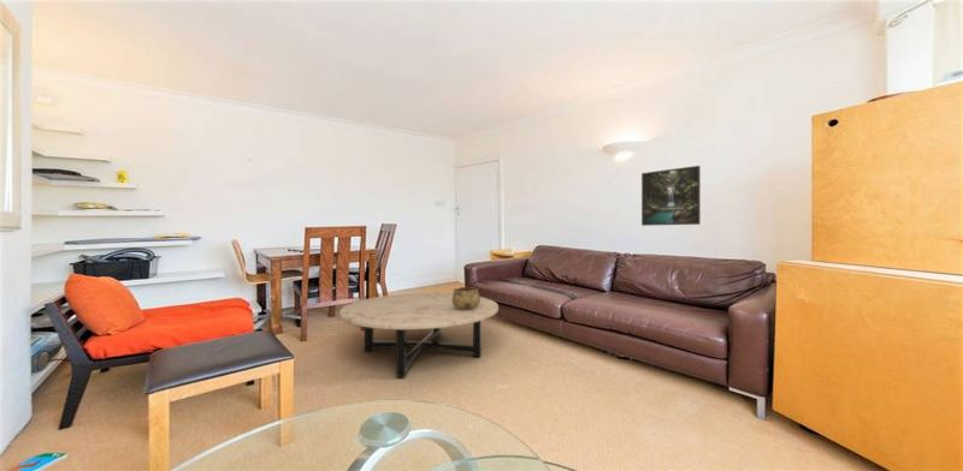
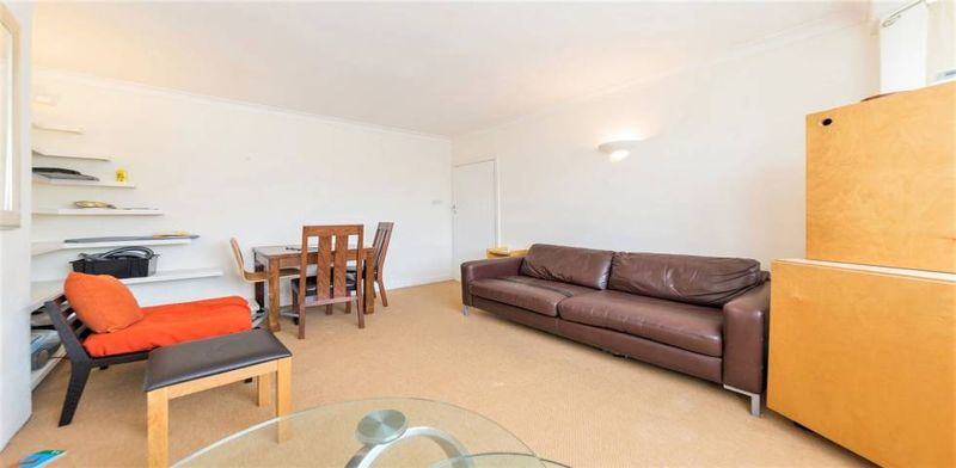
- coffee table [338,292,500,377]
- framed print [640,165,702,227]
- decorative bowl [453,286,480,310]
